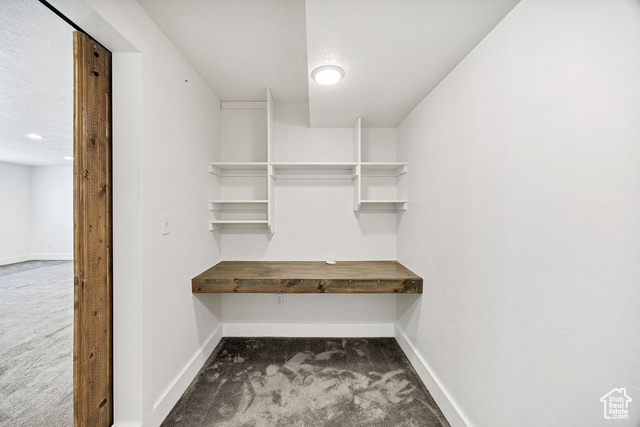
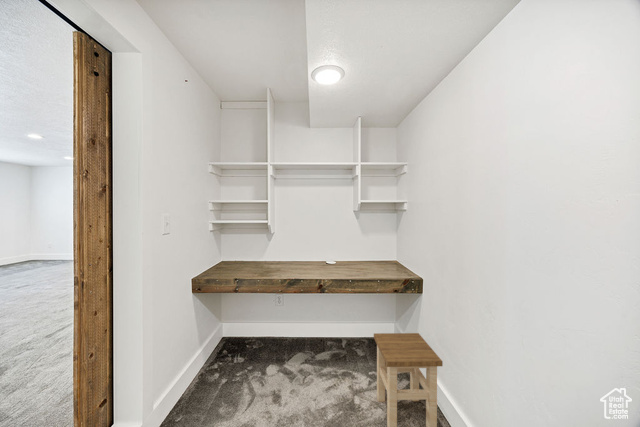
+ stool [373,332,444,427]
